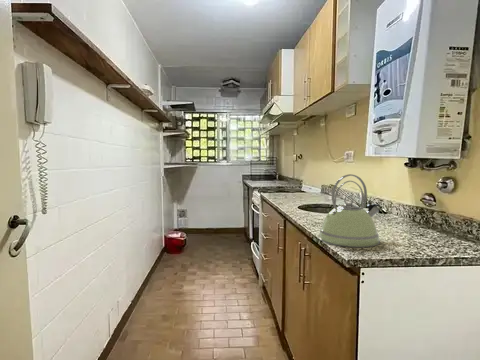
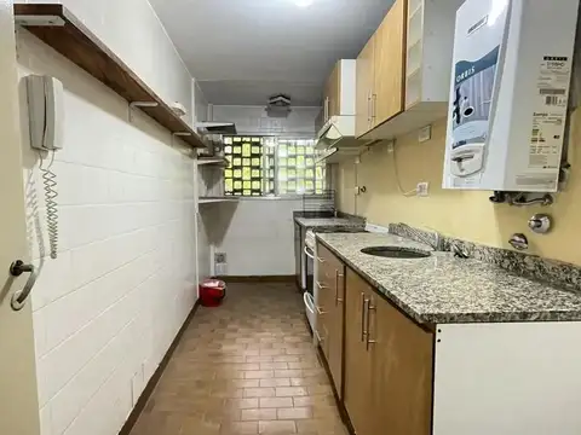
- kettle [318,173,381,248]
